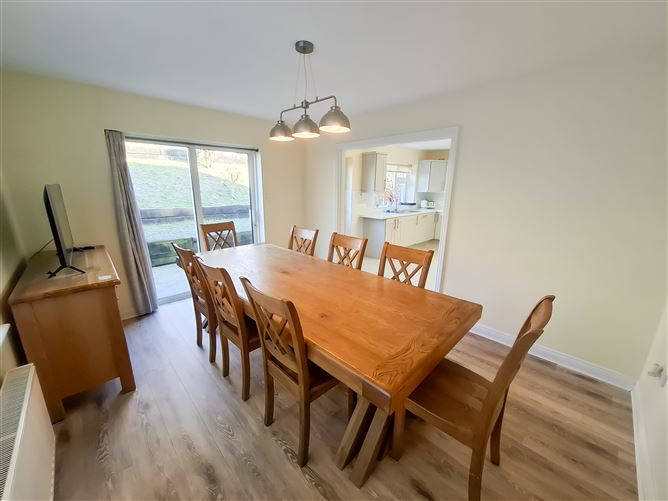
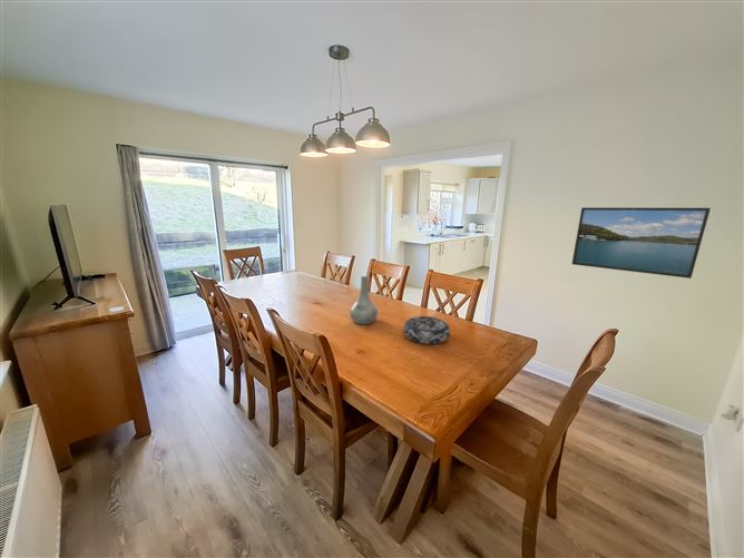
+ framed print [571,206,712,280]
+ vase [349,275,379,325]
+ decorative bowl [402,315,451,345]
